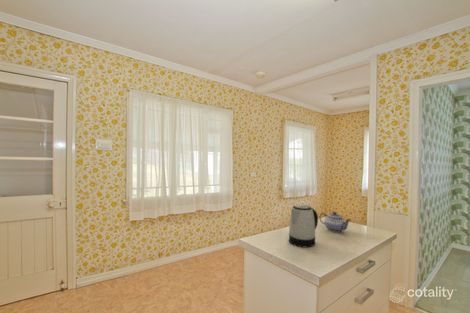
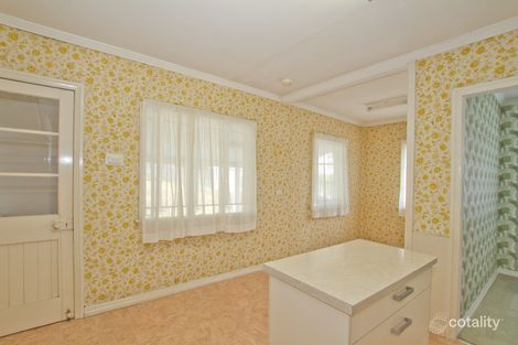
- teapot [318,211,352,233]
- kettle [288,204,319,248]
